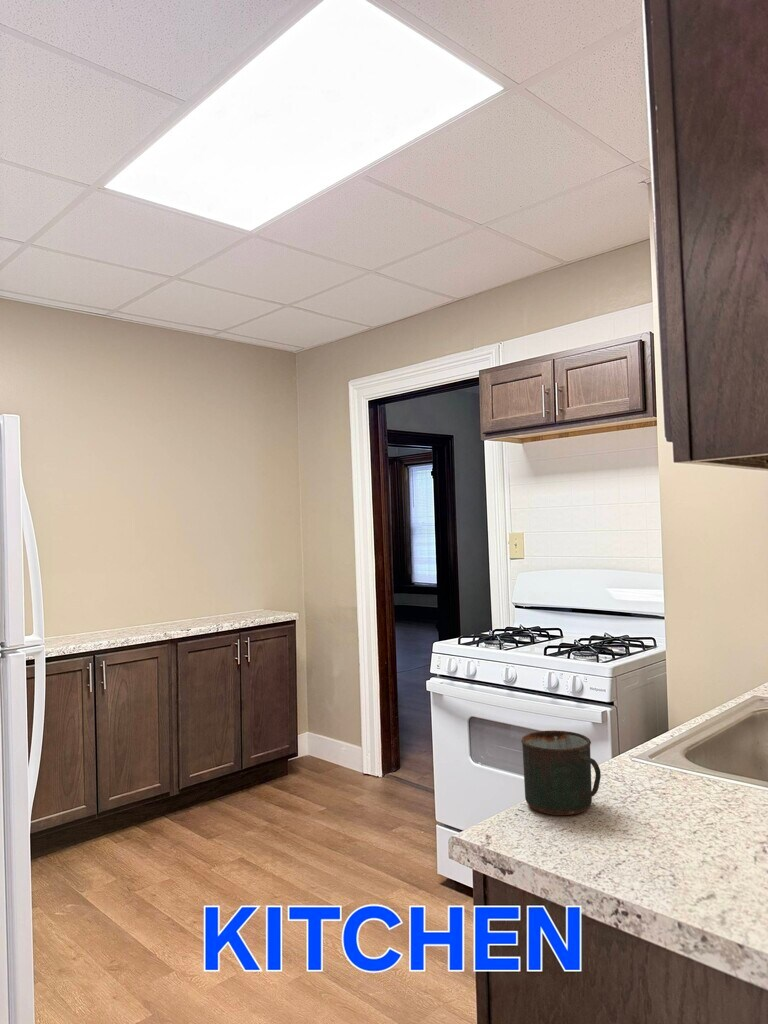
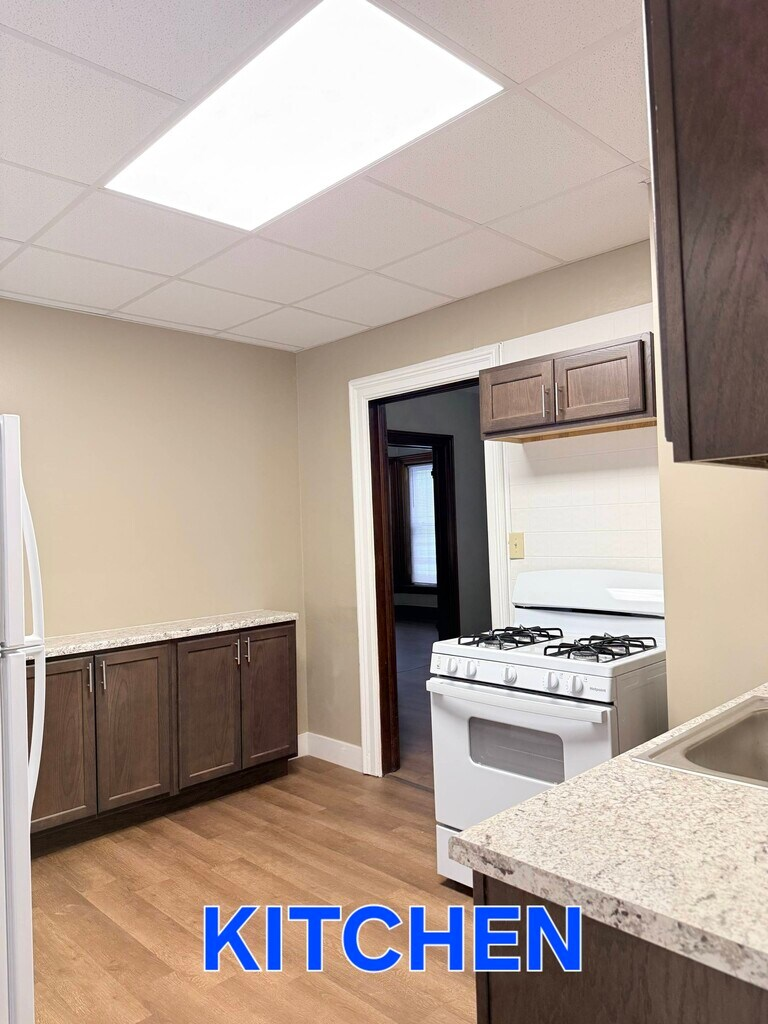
- mug [520,729,602,816]
